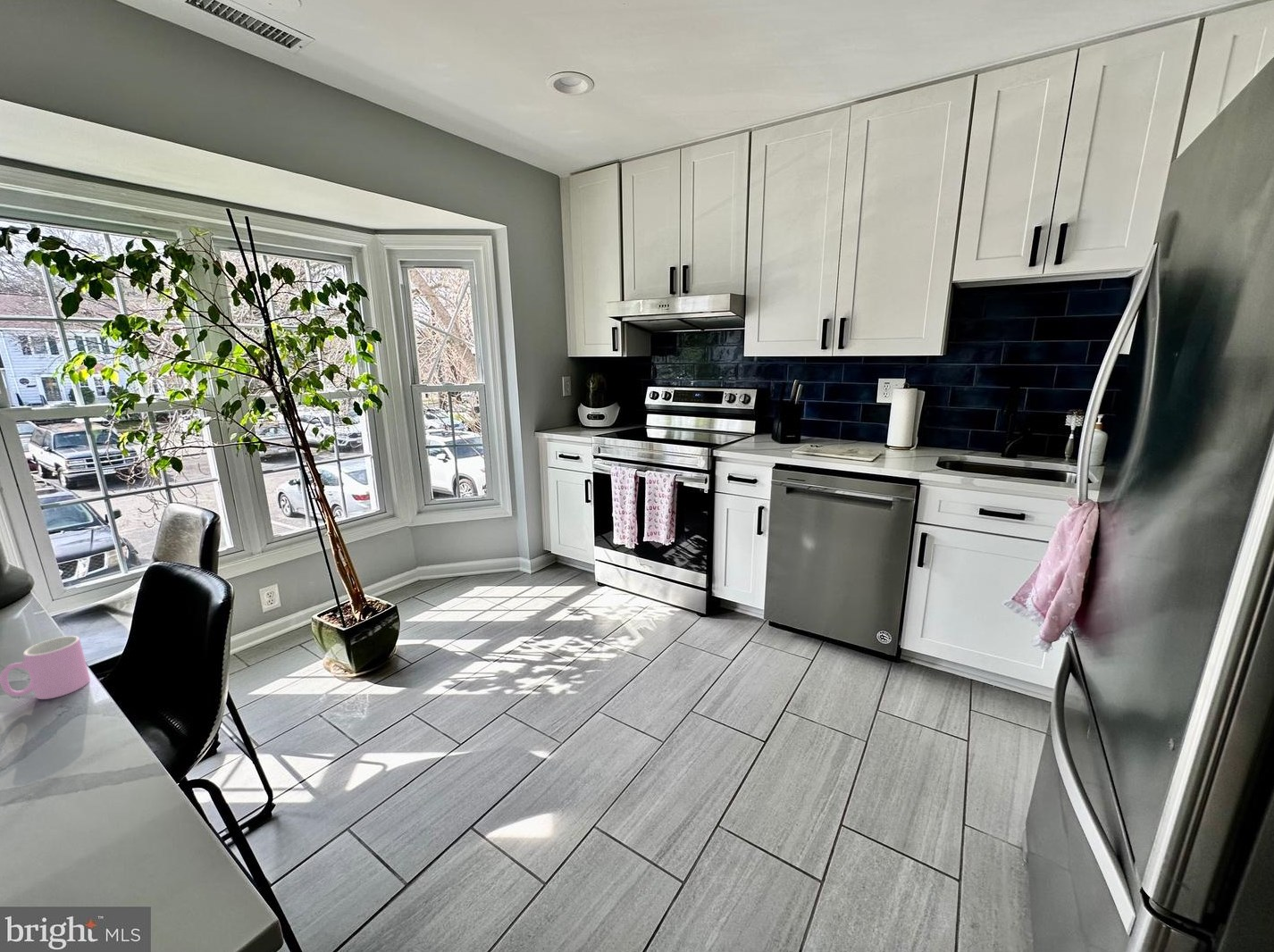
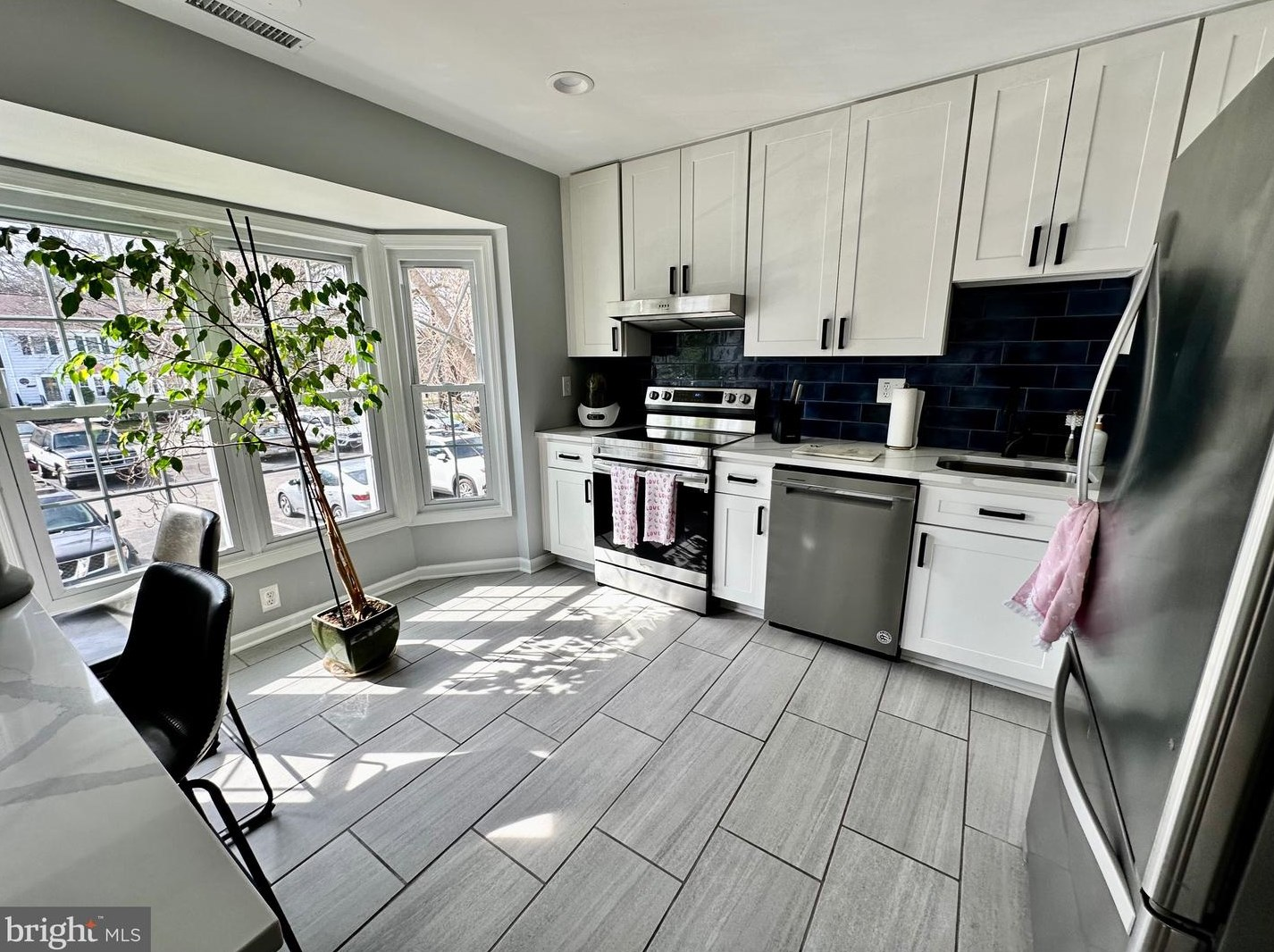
- cup [0,635,91,700]
